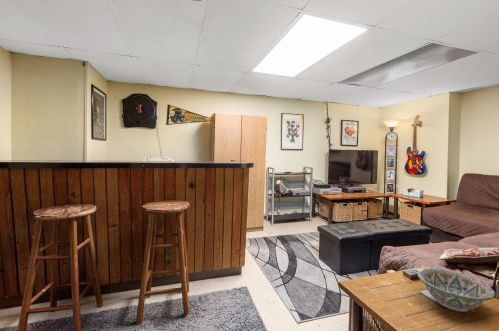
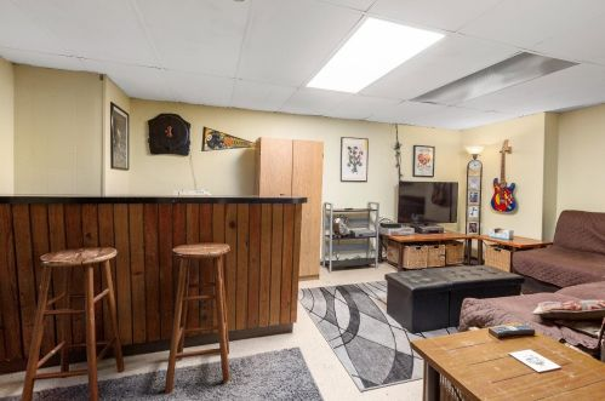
- decorative bowl [416,268,496,313]
